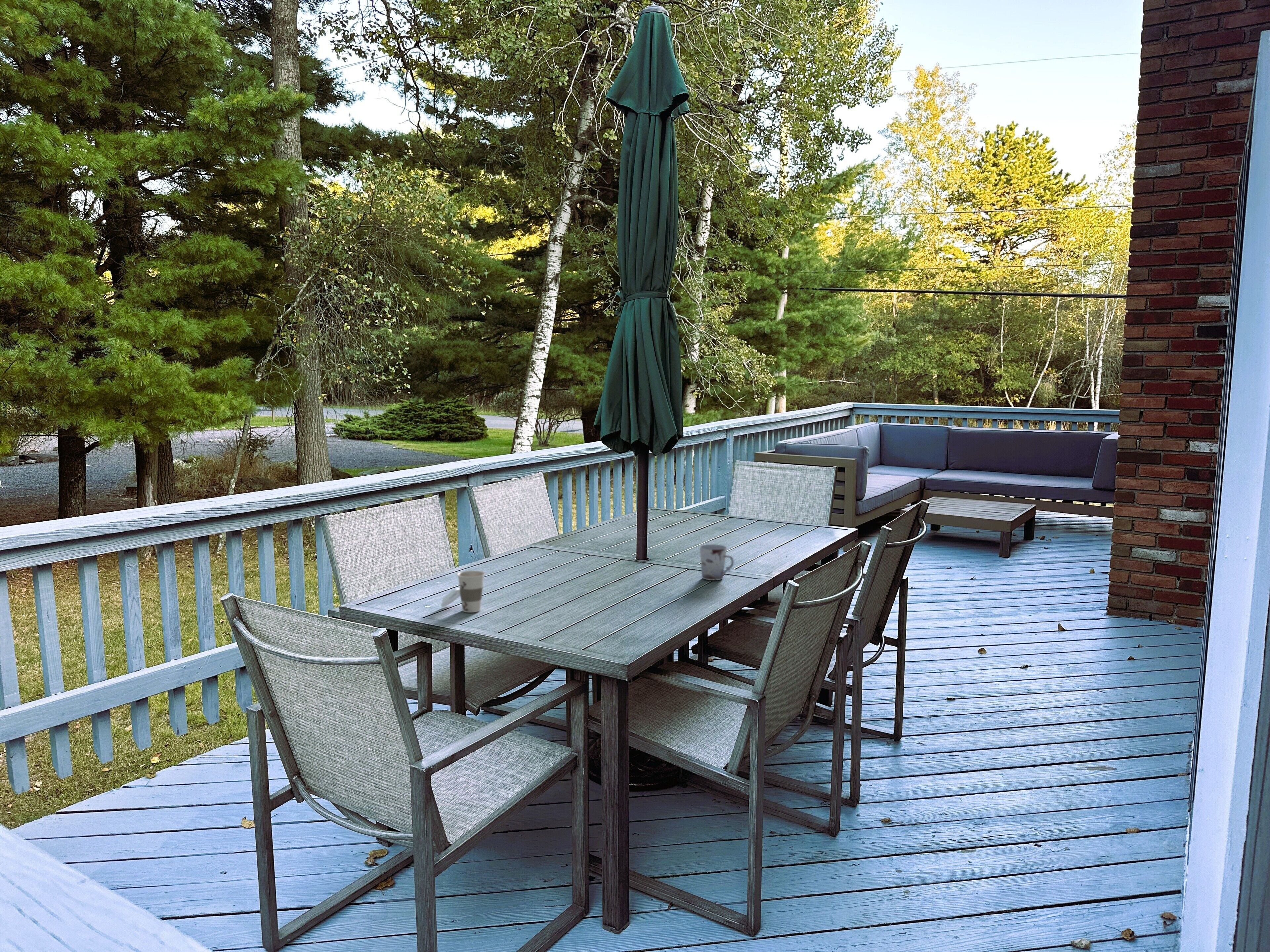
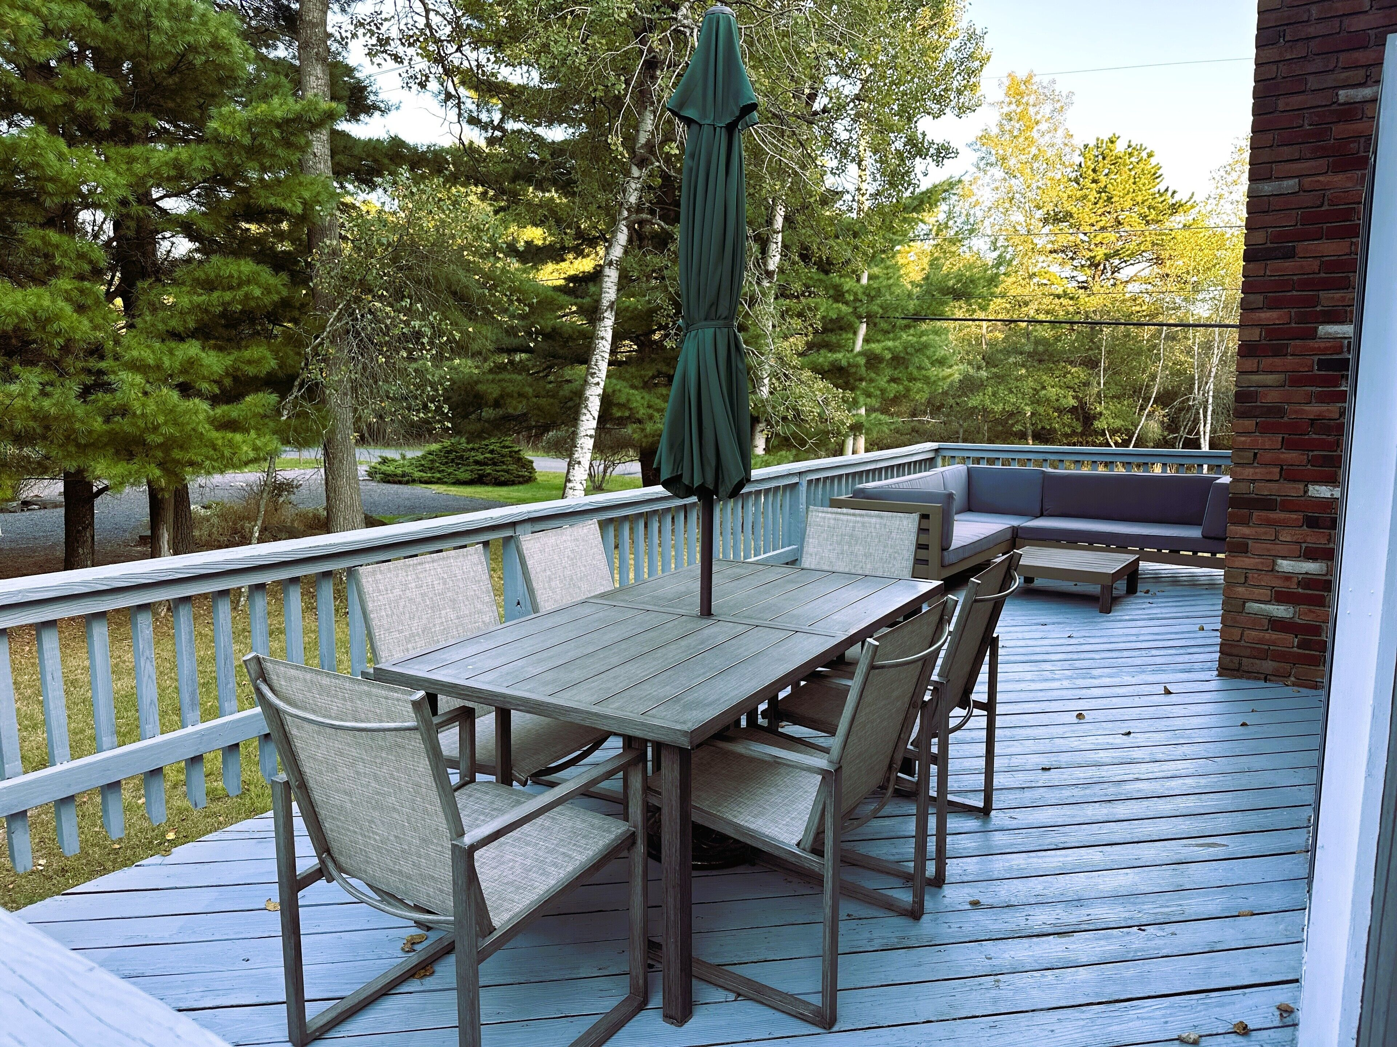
- cup [441,570,486,613]
- cup [699,544,734,581]
